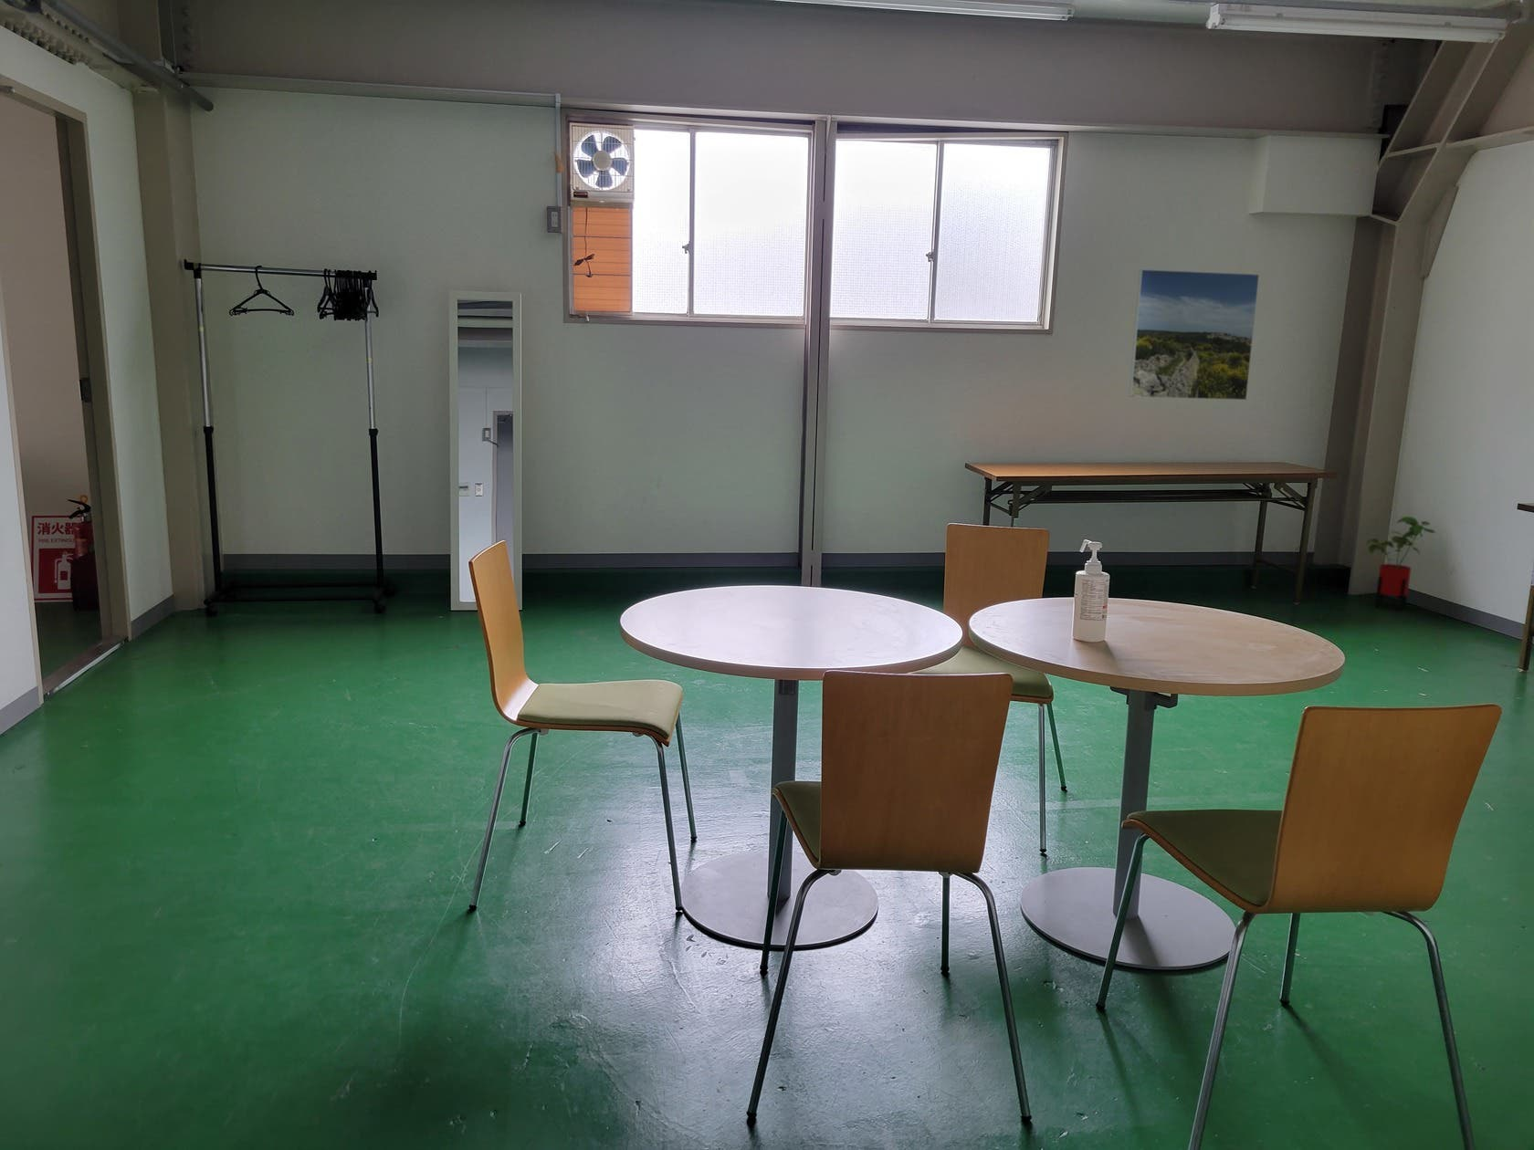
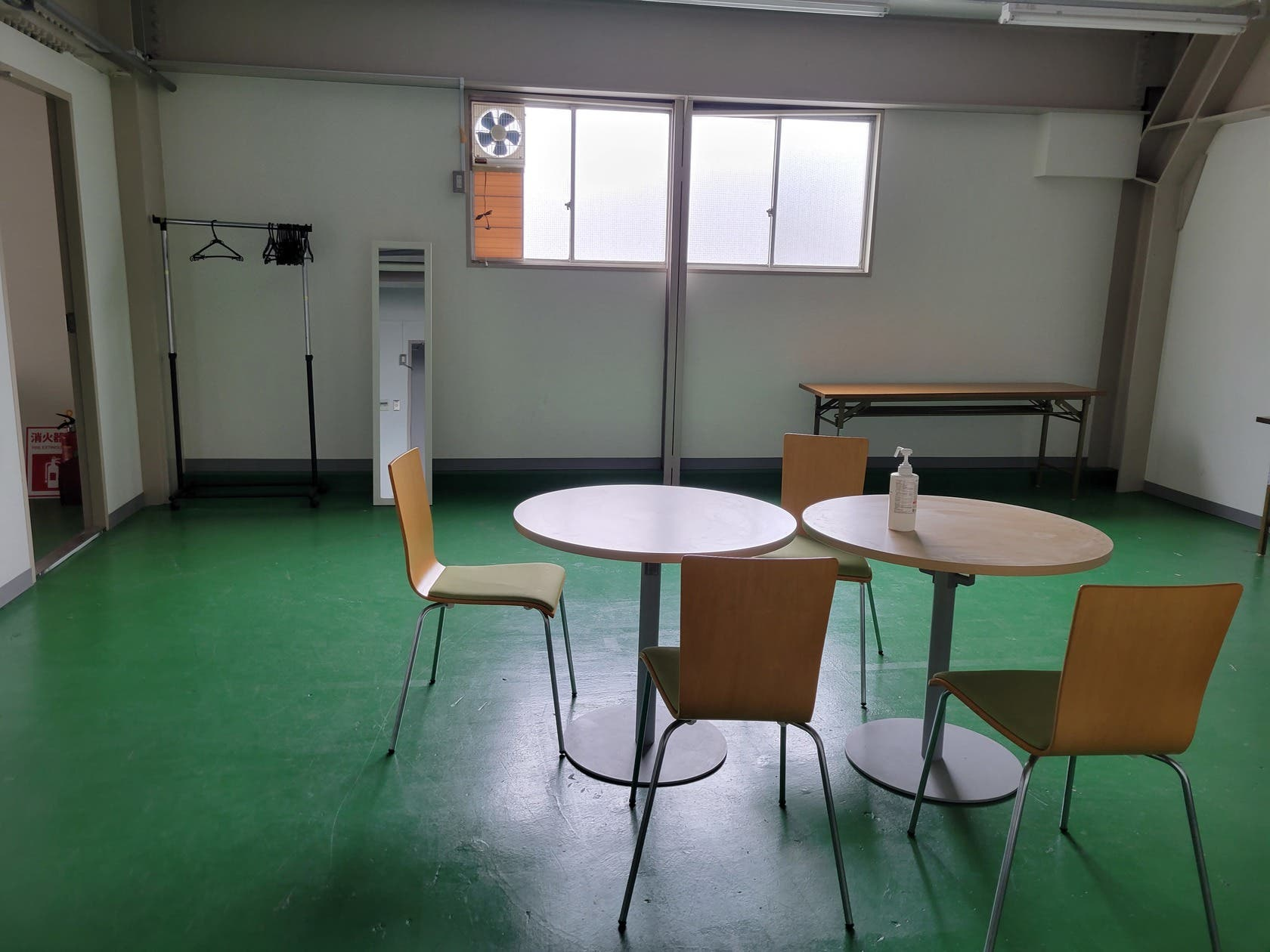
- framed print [1128,268,1260,401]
- house plant [1365,516,1437,611]
